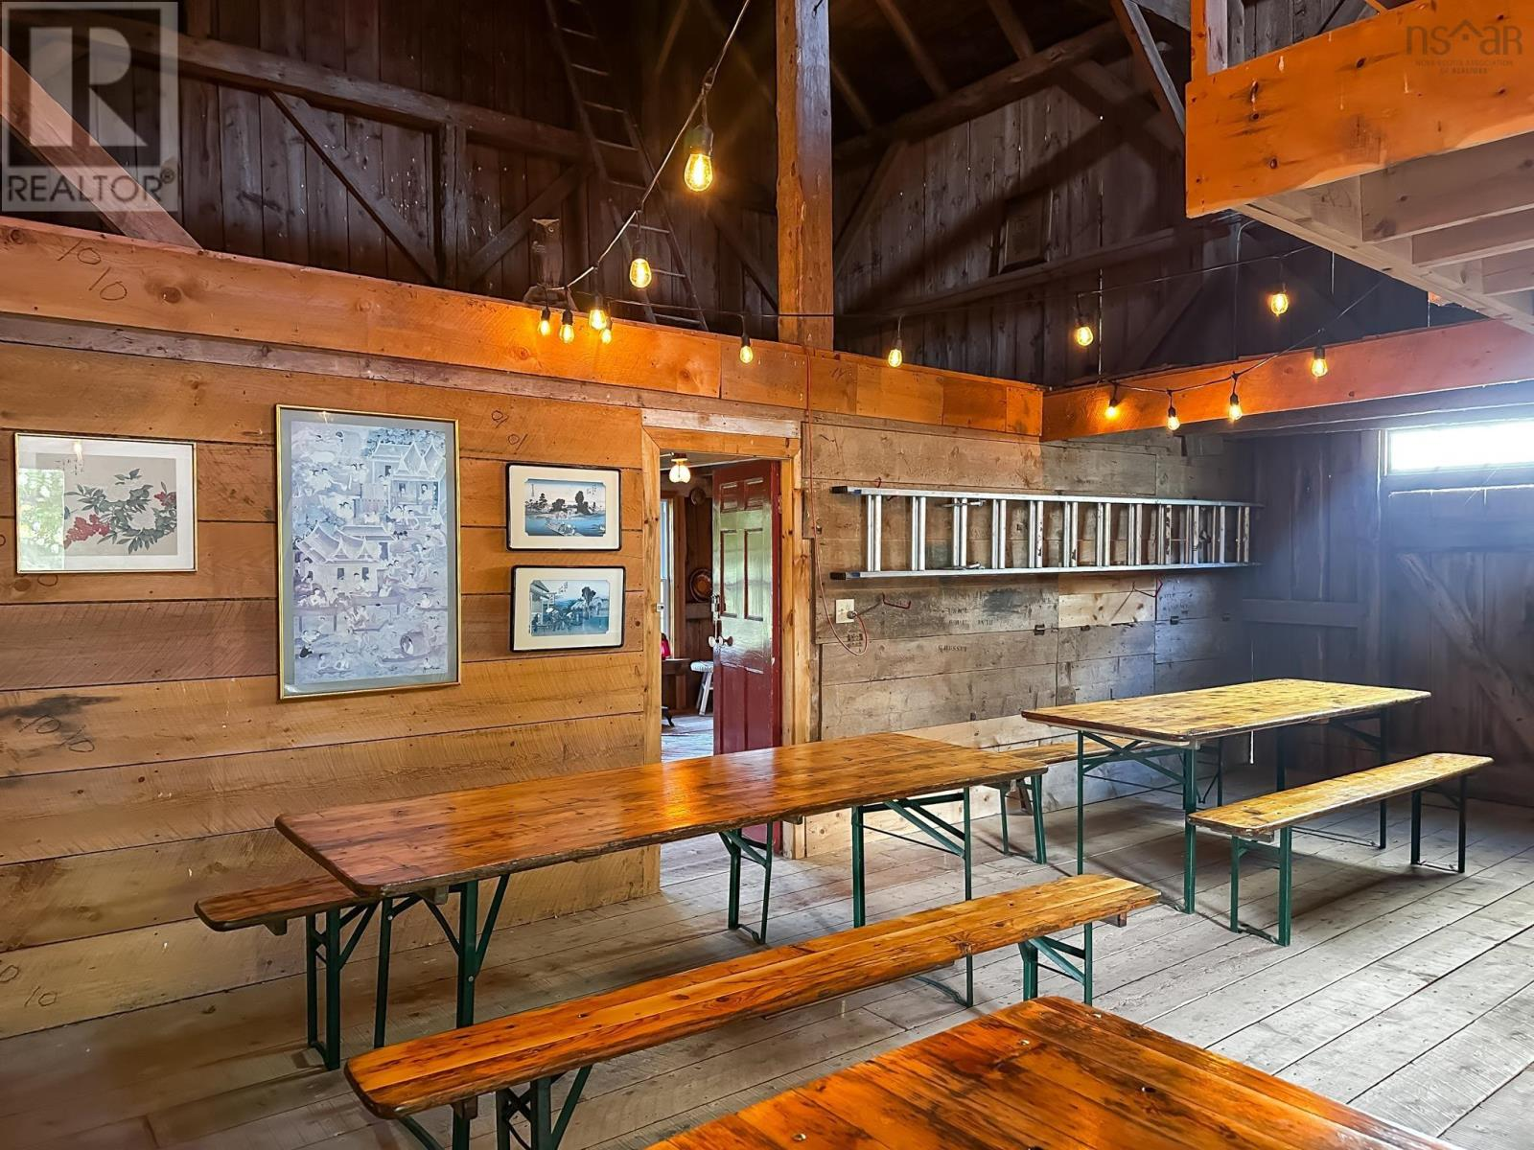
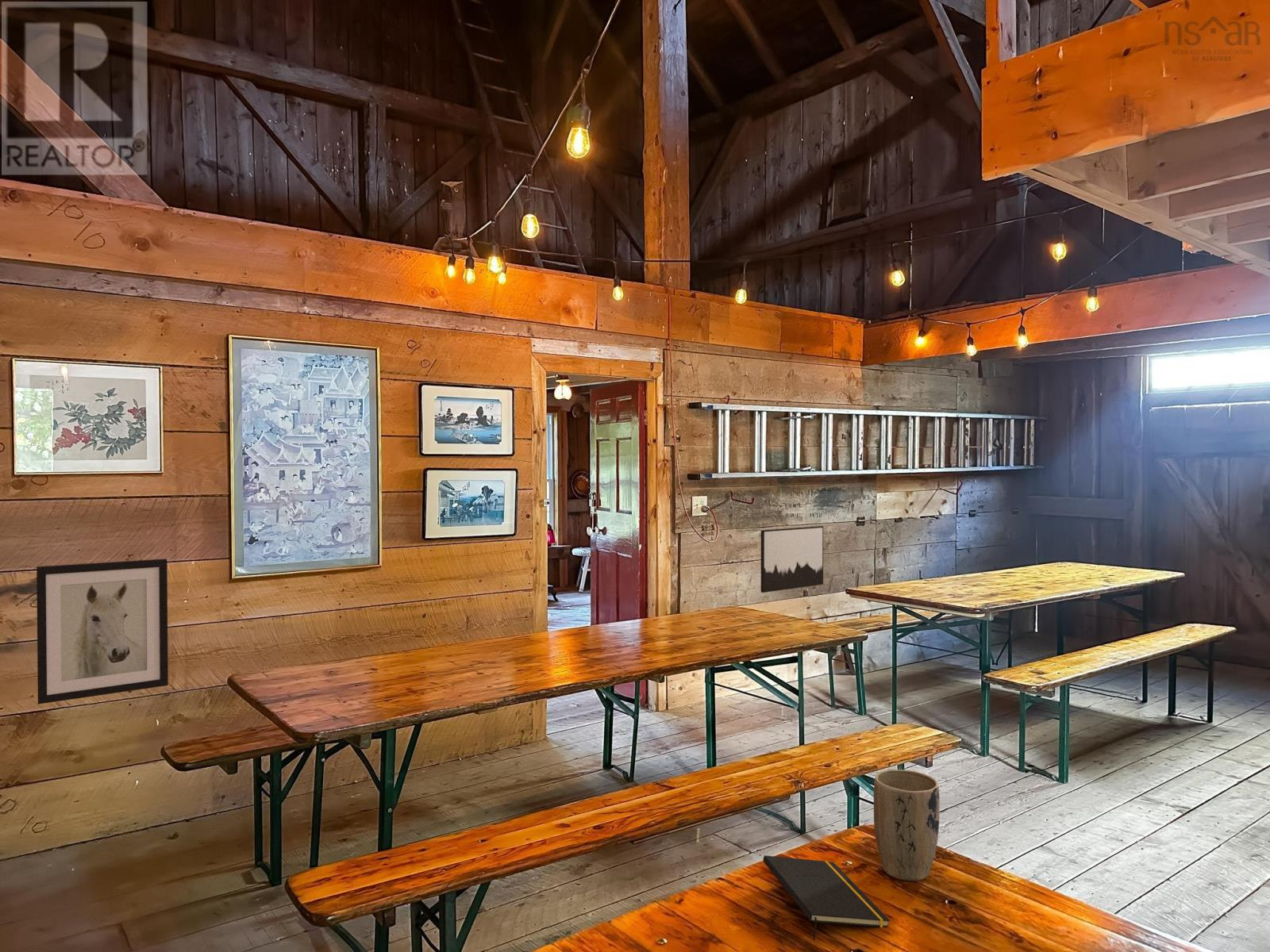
+ plant pot [873,769,941,882]
+ wall art [760,525,824,593]
+ wall art [36,558,169,705]
+ notepad [762,854,891,941]
